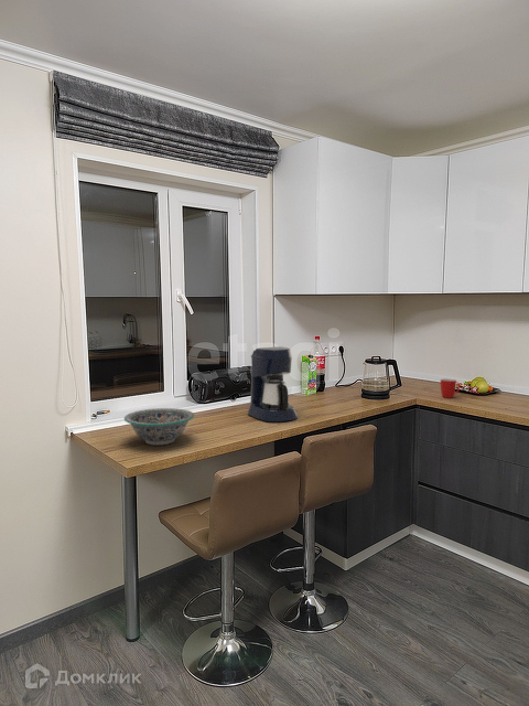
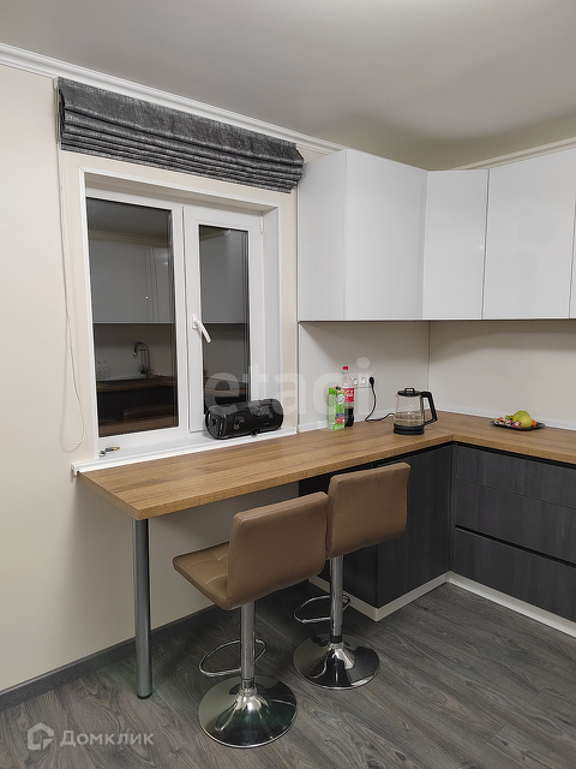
- mug [440,377,461,399]
- decorative bowl [123,407,195,446]
- coffee maker [247,345,299,422]
